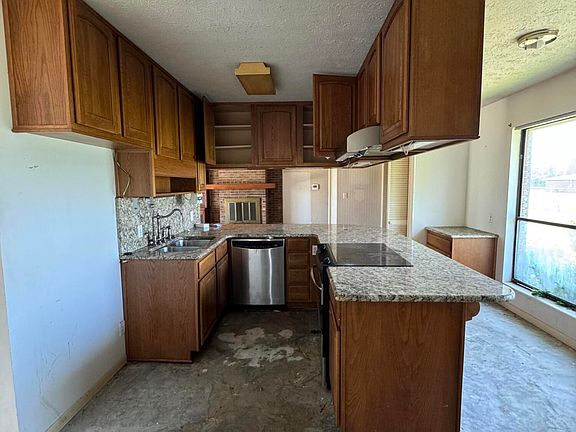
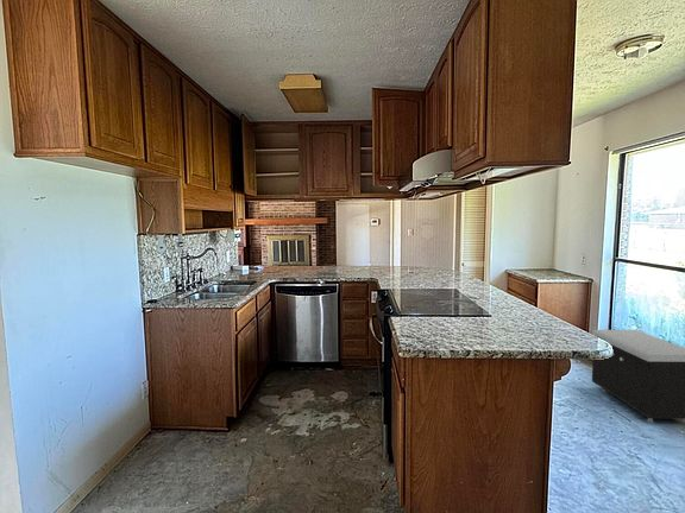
+ storage bench [591,329,685,424]
